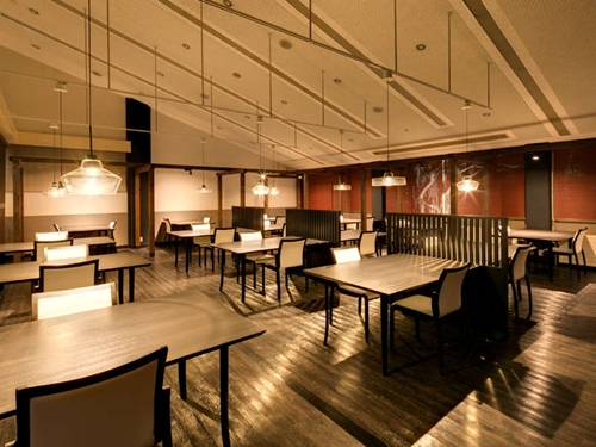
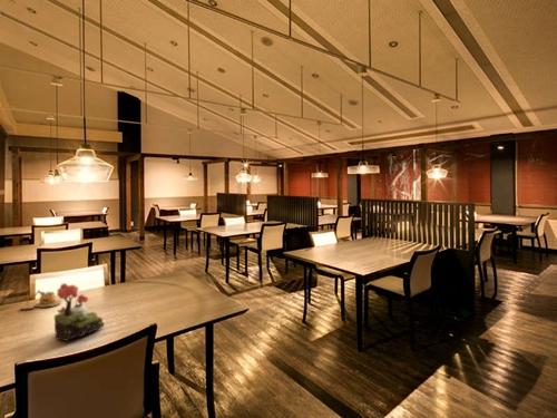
+ decorative pumpkin [20,289,62,310]
+ plant [53,282,105,342]
